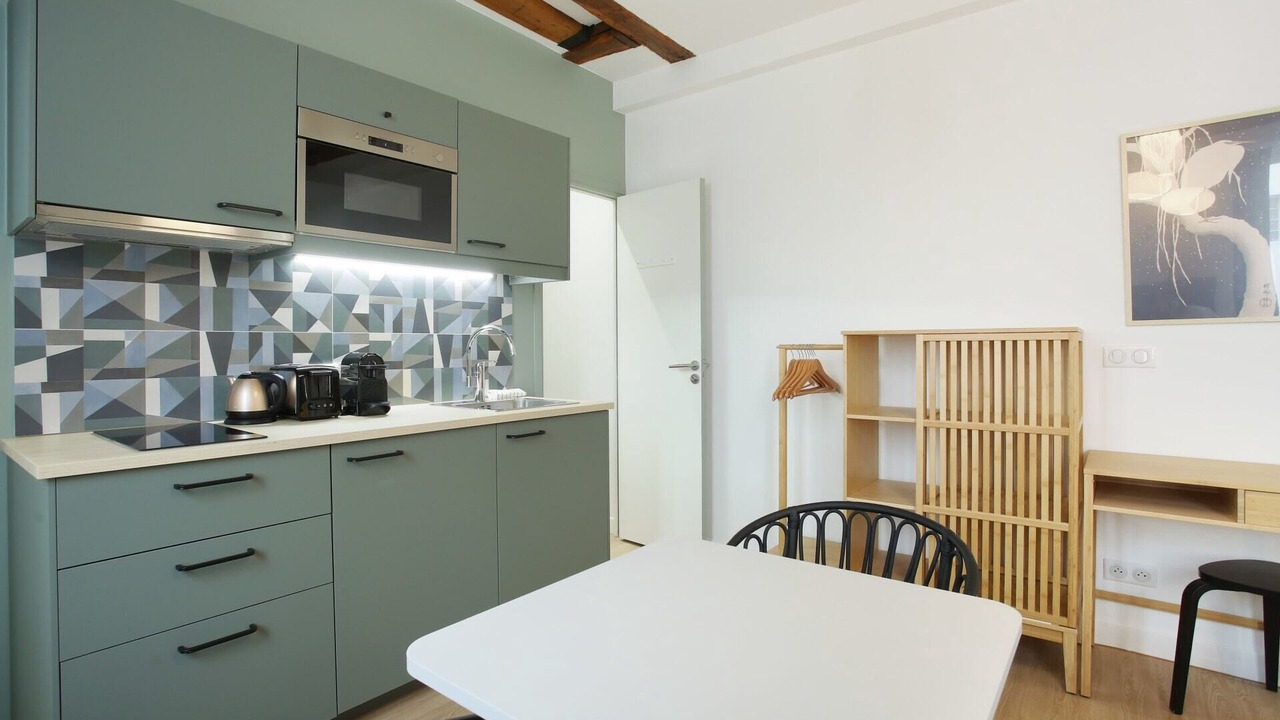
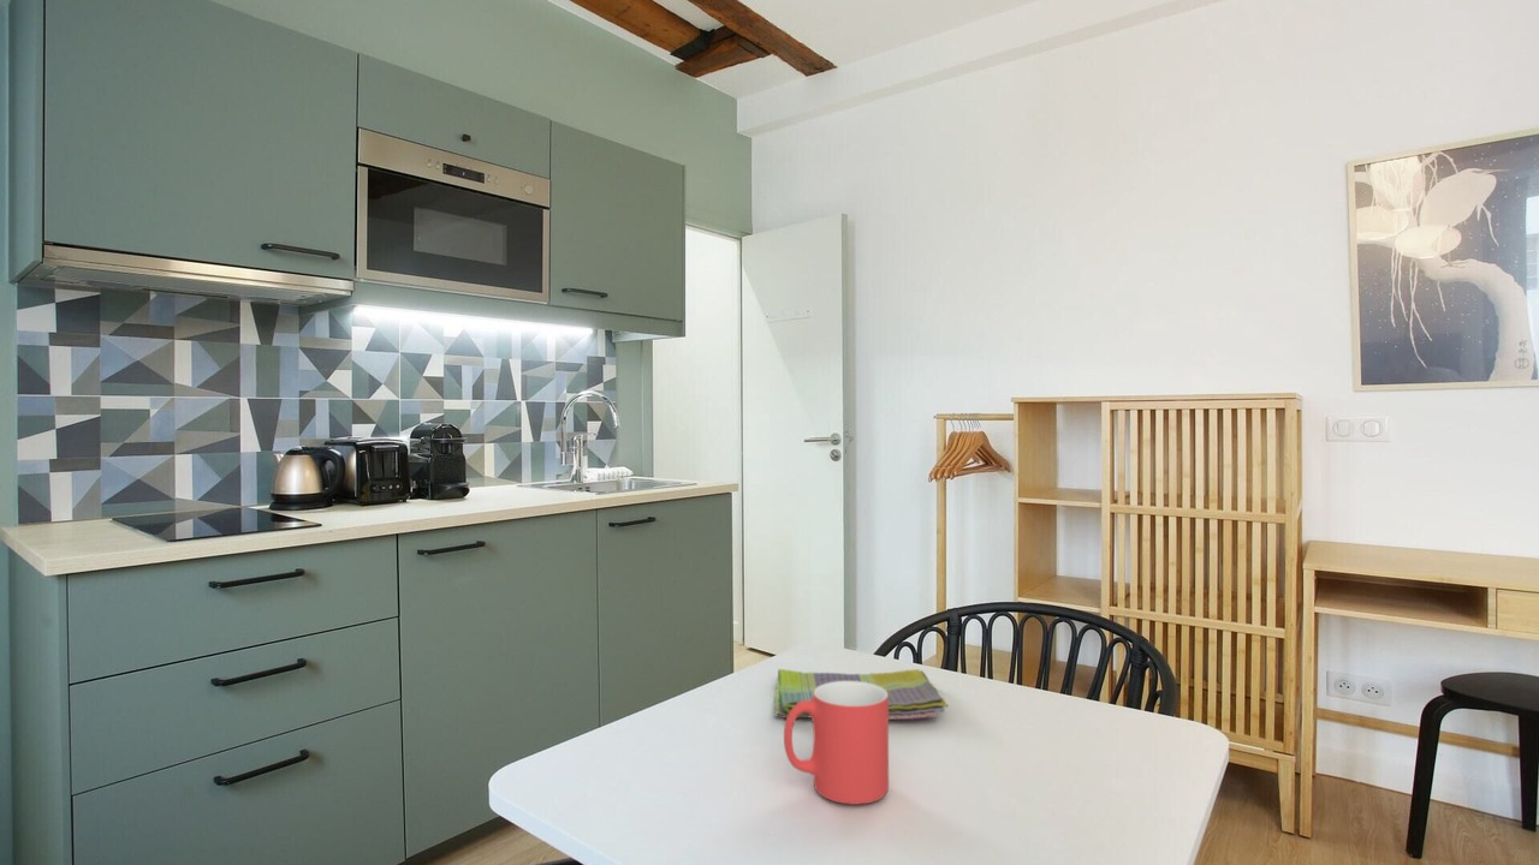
+ dish towel [774,668,949,721]
+ mug [783,681,890,806]
